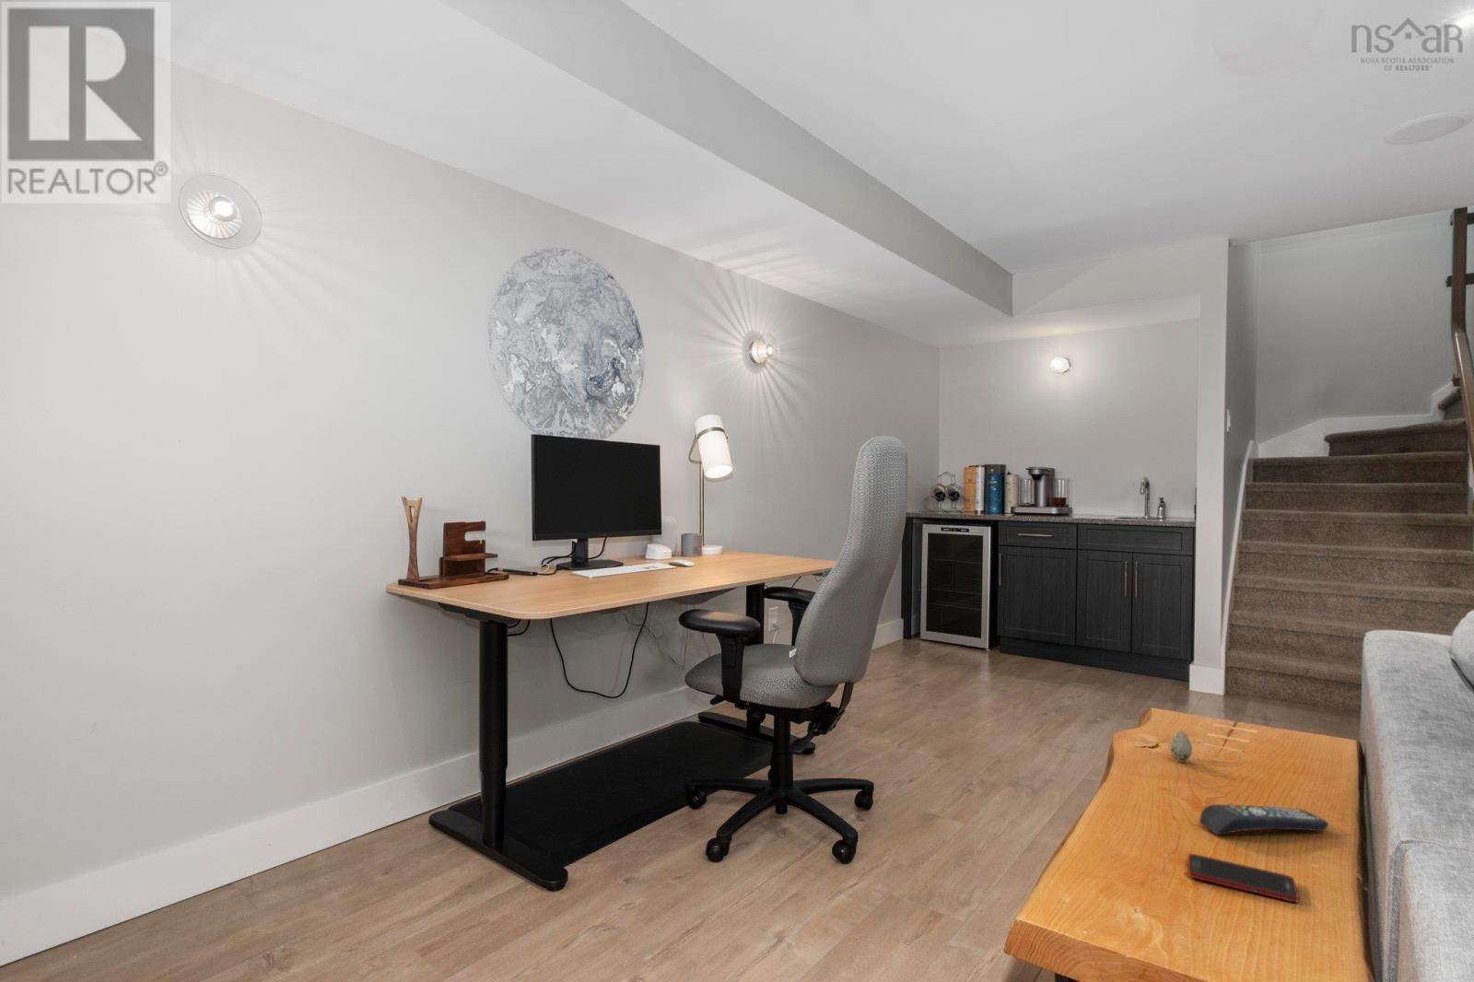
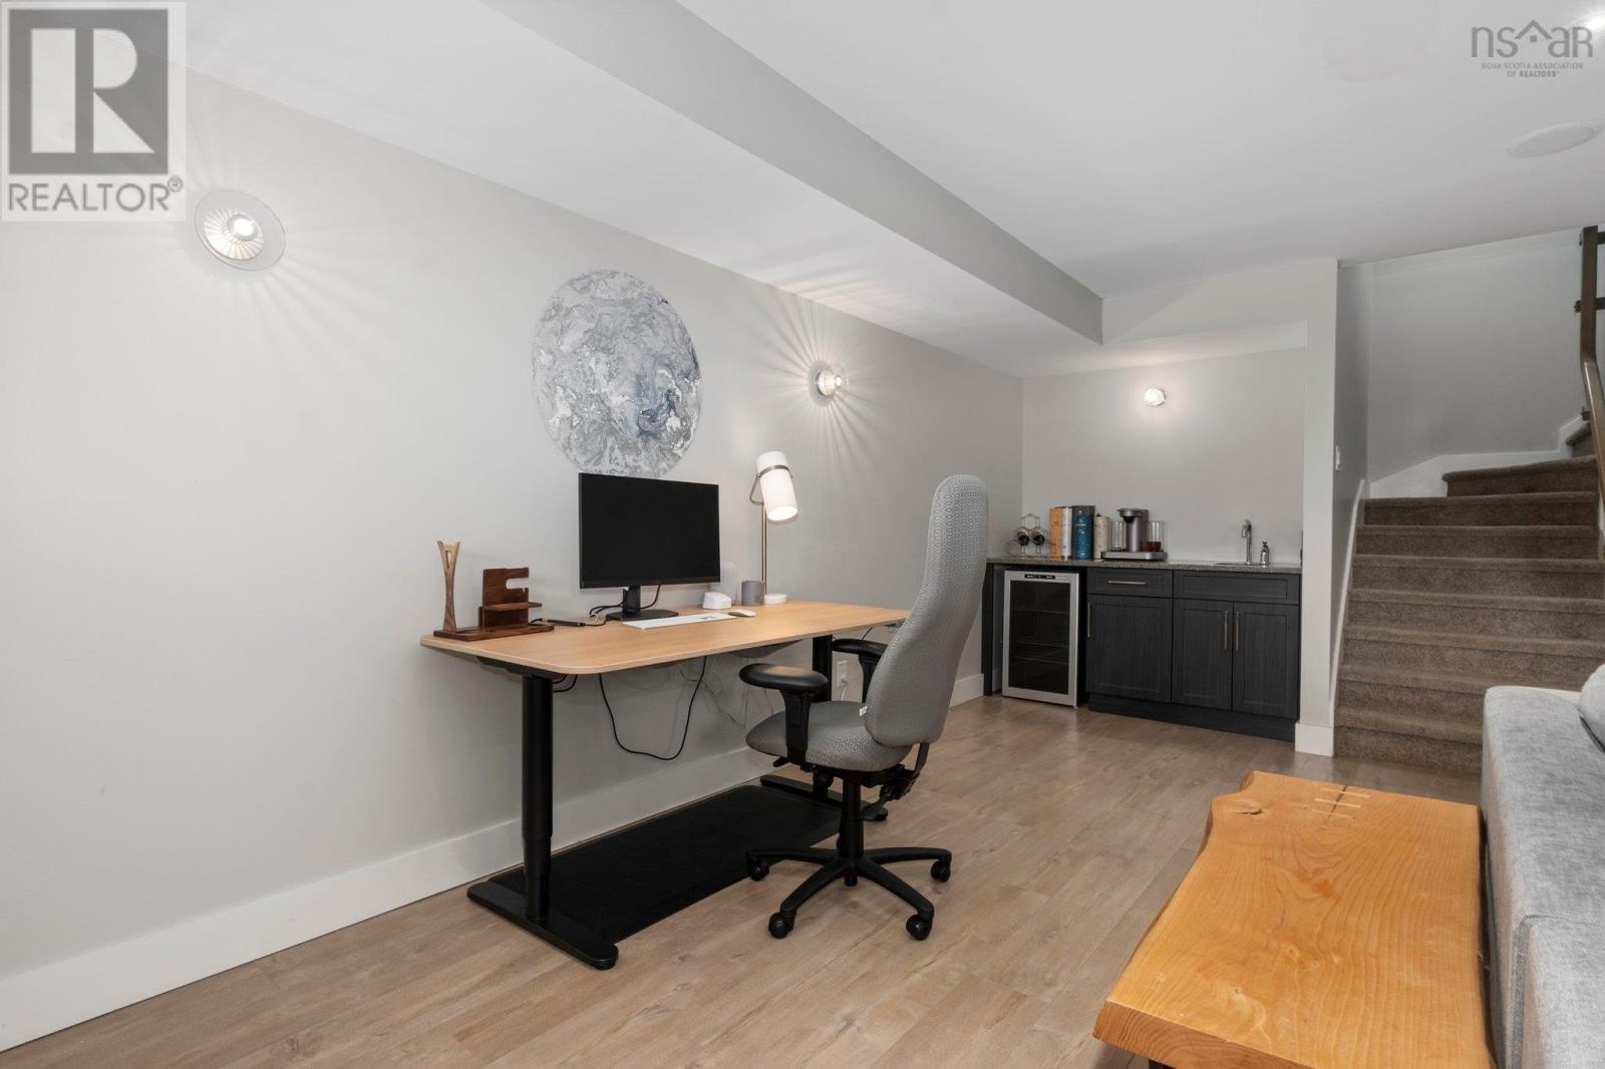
- speckled egg [1169,730,1193,762]
- remote control [1199,803,1329,835]
- cell phone [1187,853,1300,903]
